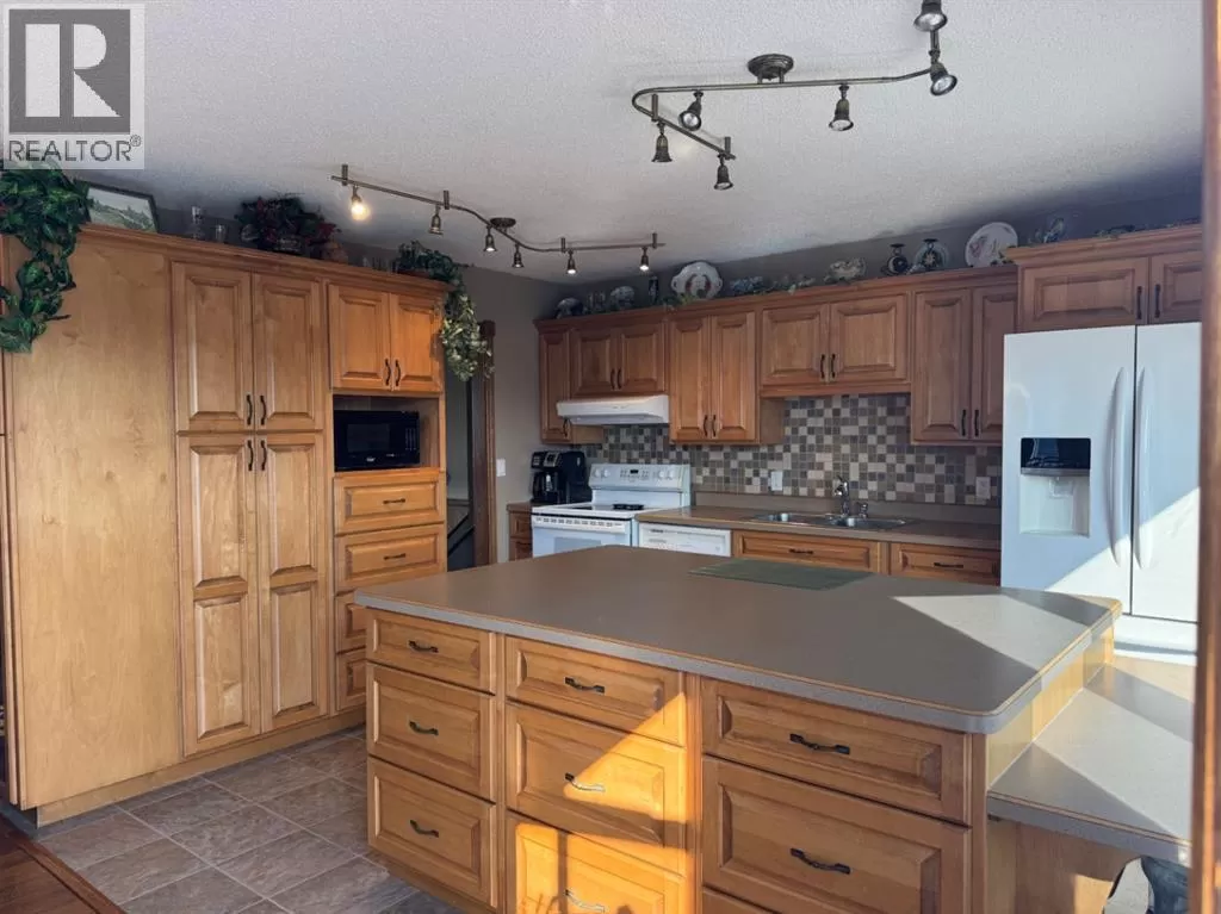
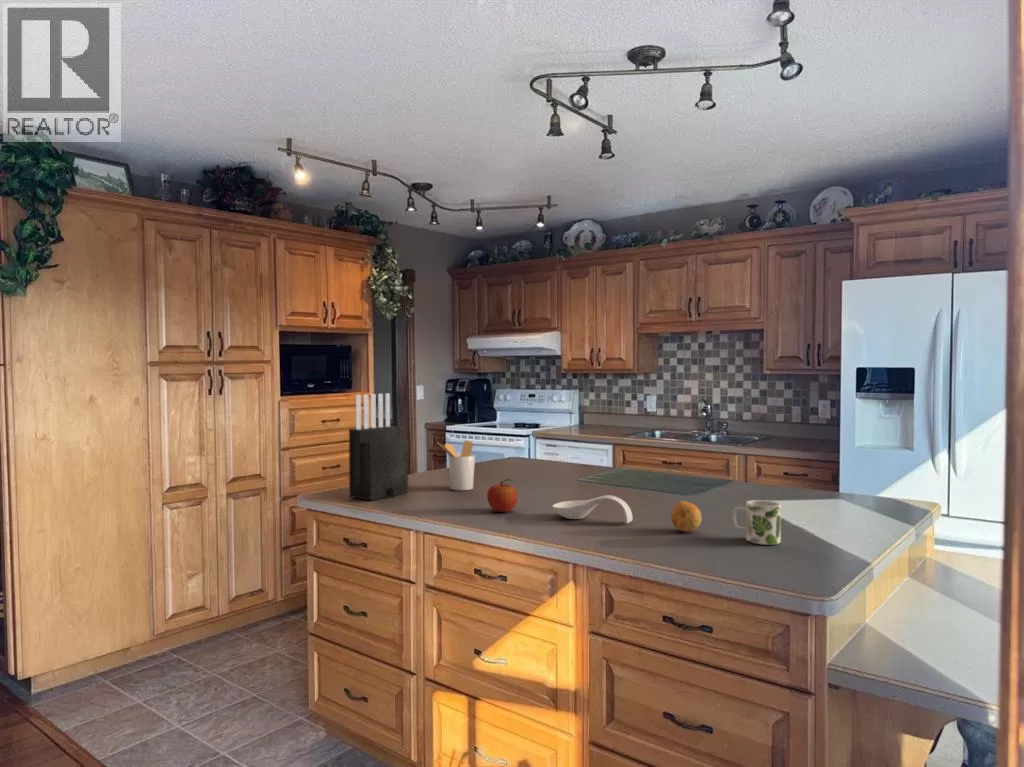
+ knife block [348,392,409,501]
+ spoon rest [551,494,634,524]
+ utensil holder [436,439,476,491]
+ mug [731,499,782,546]
+ fruit [670,500,702,533]
+ fruit [486,478,519,513]
